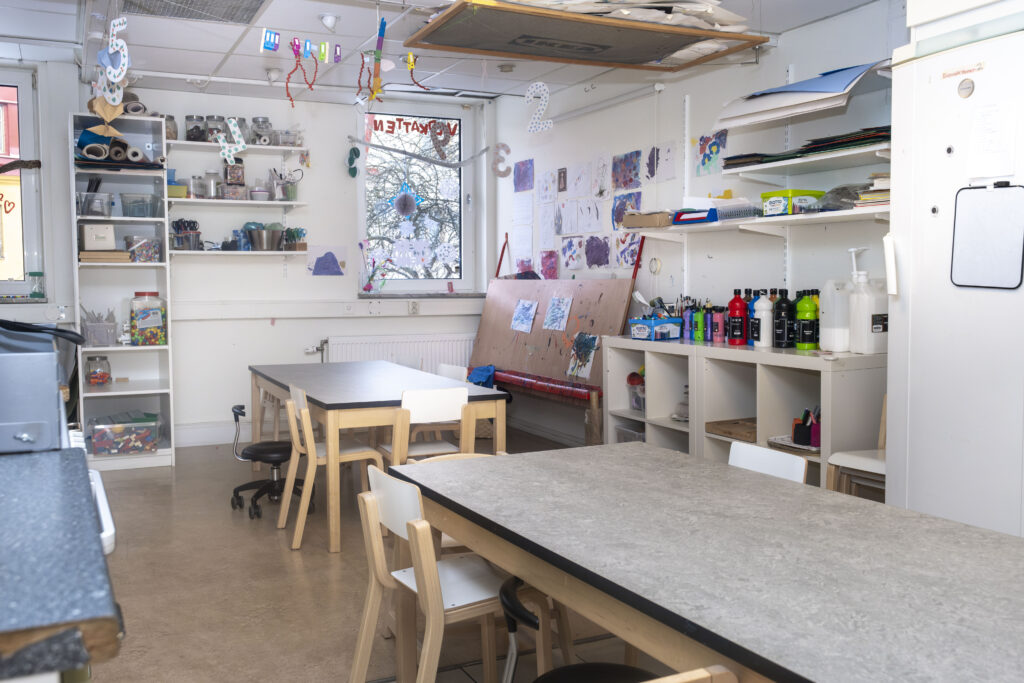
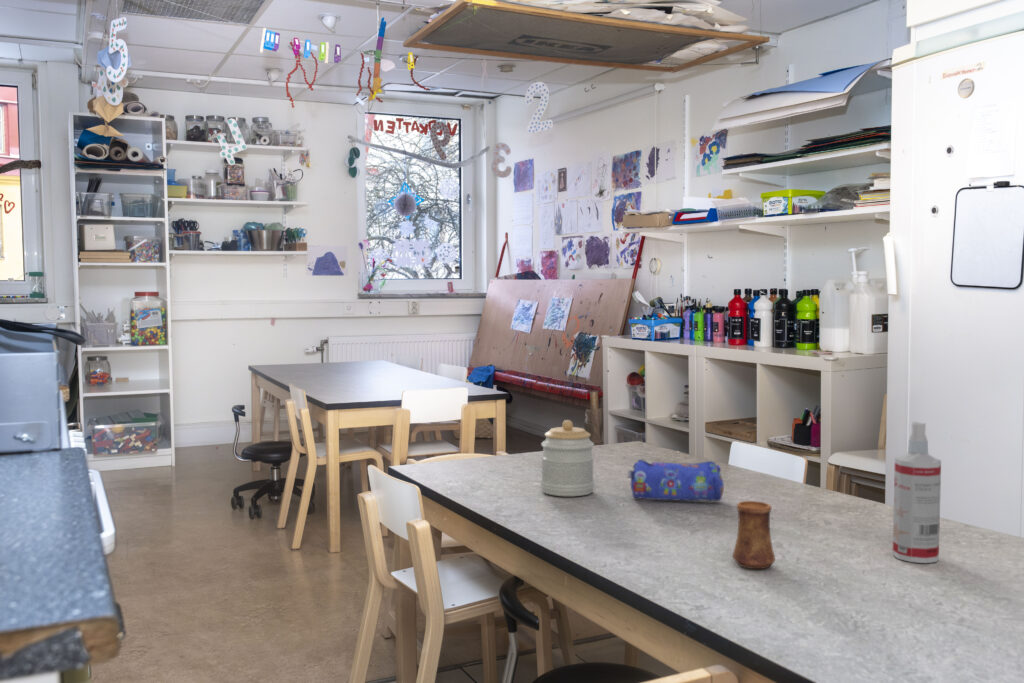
+ cup [732,500,776,570]
+ jar [540,419,595,497]
+ spray bottle [892,421,942,564]
+ pencil case [627,457,725,502]
